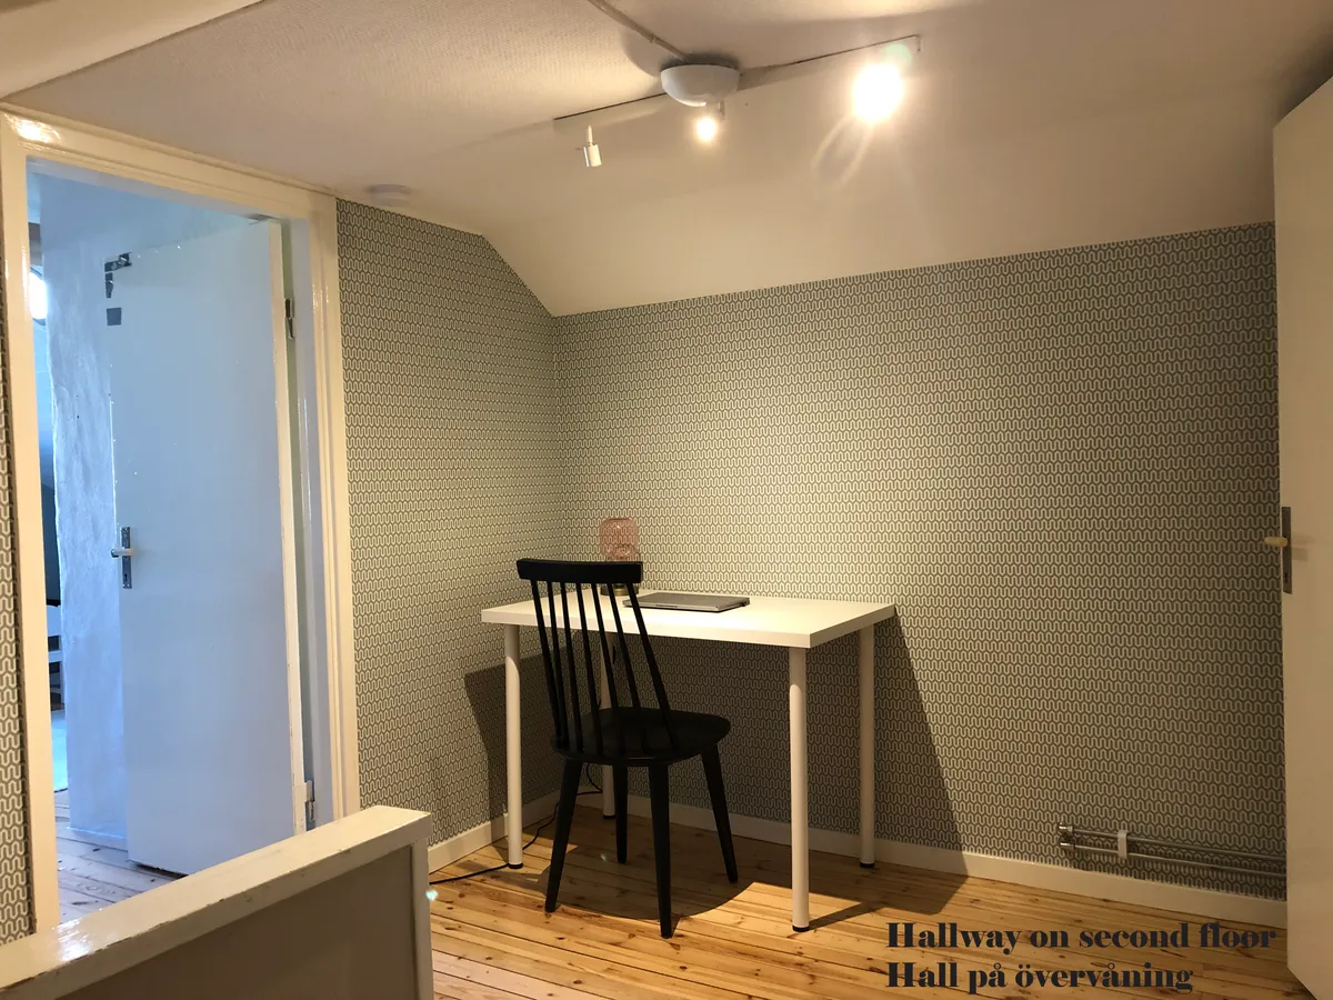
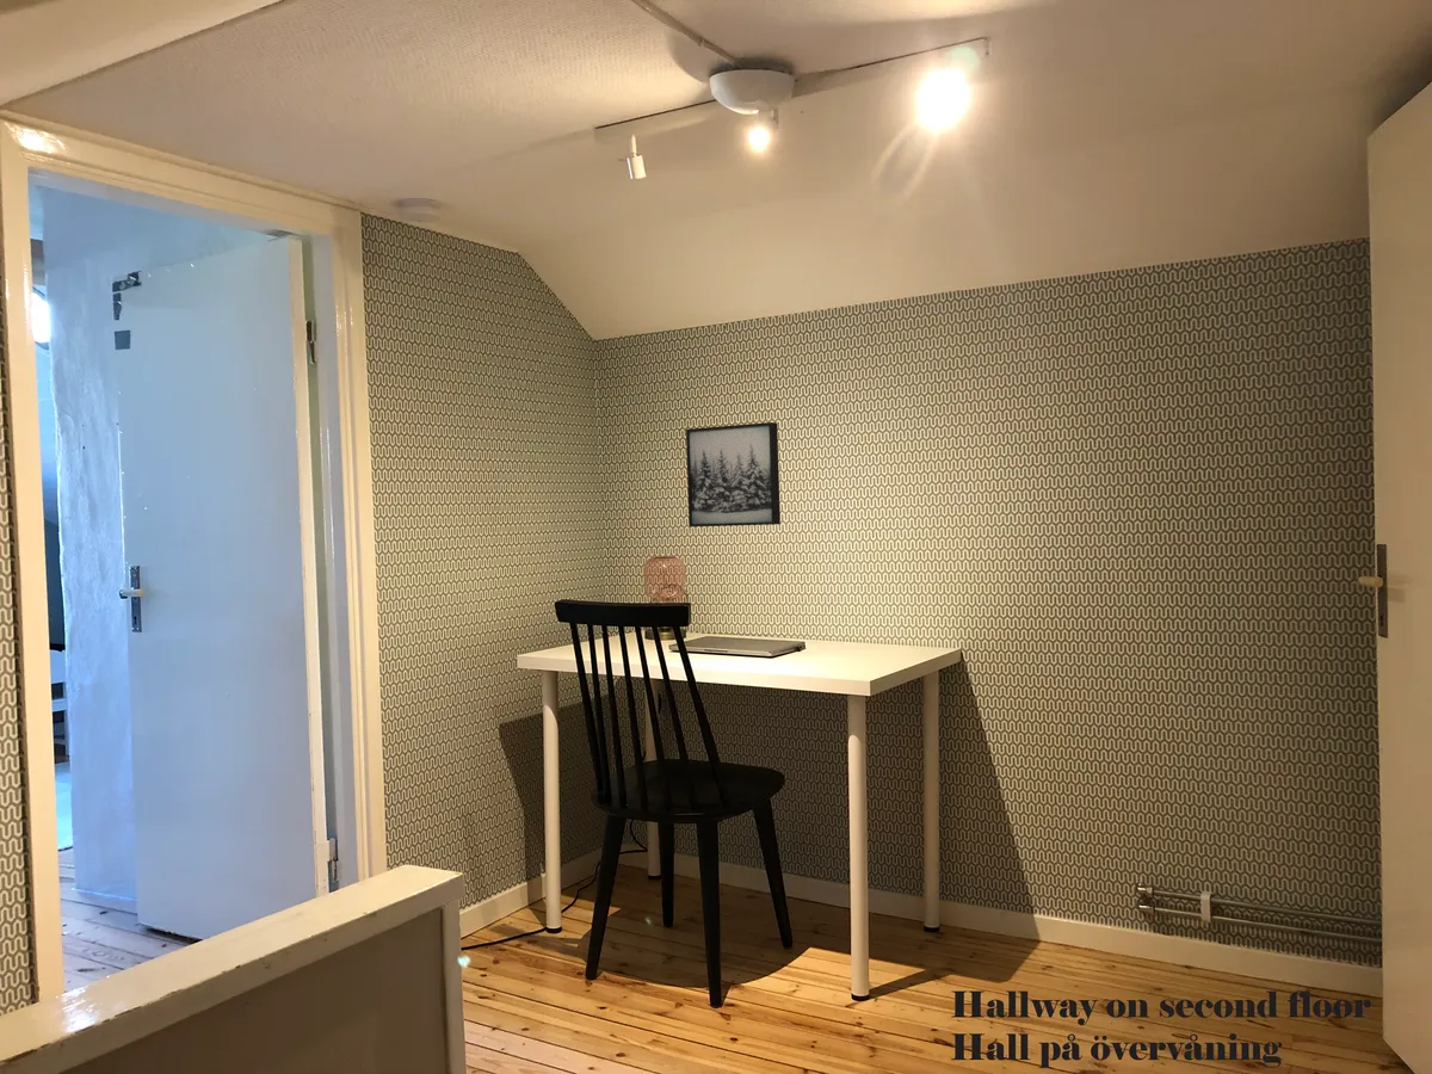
+ wall art [685,421,782,527]
